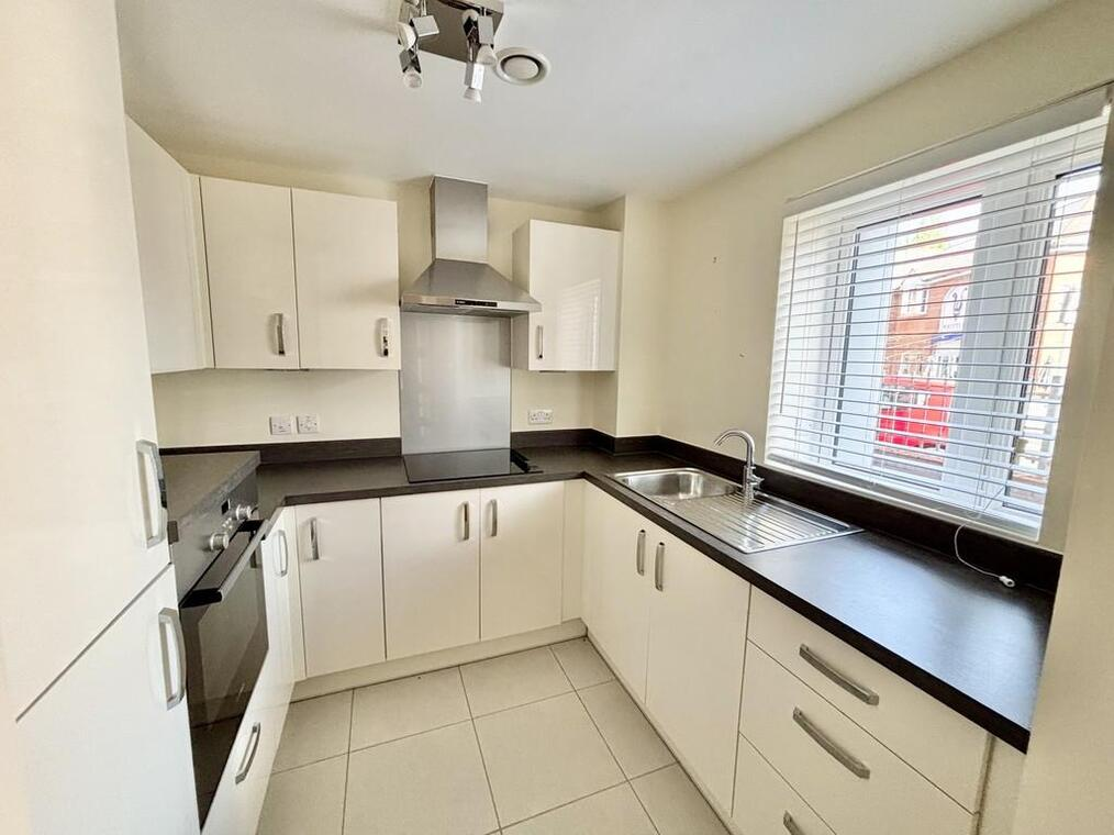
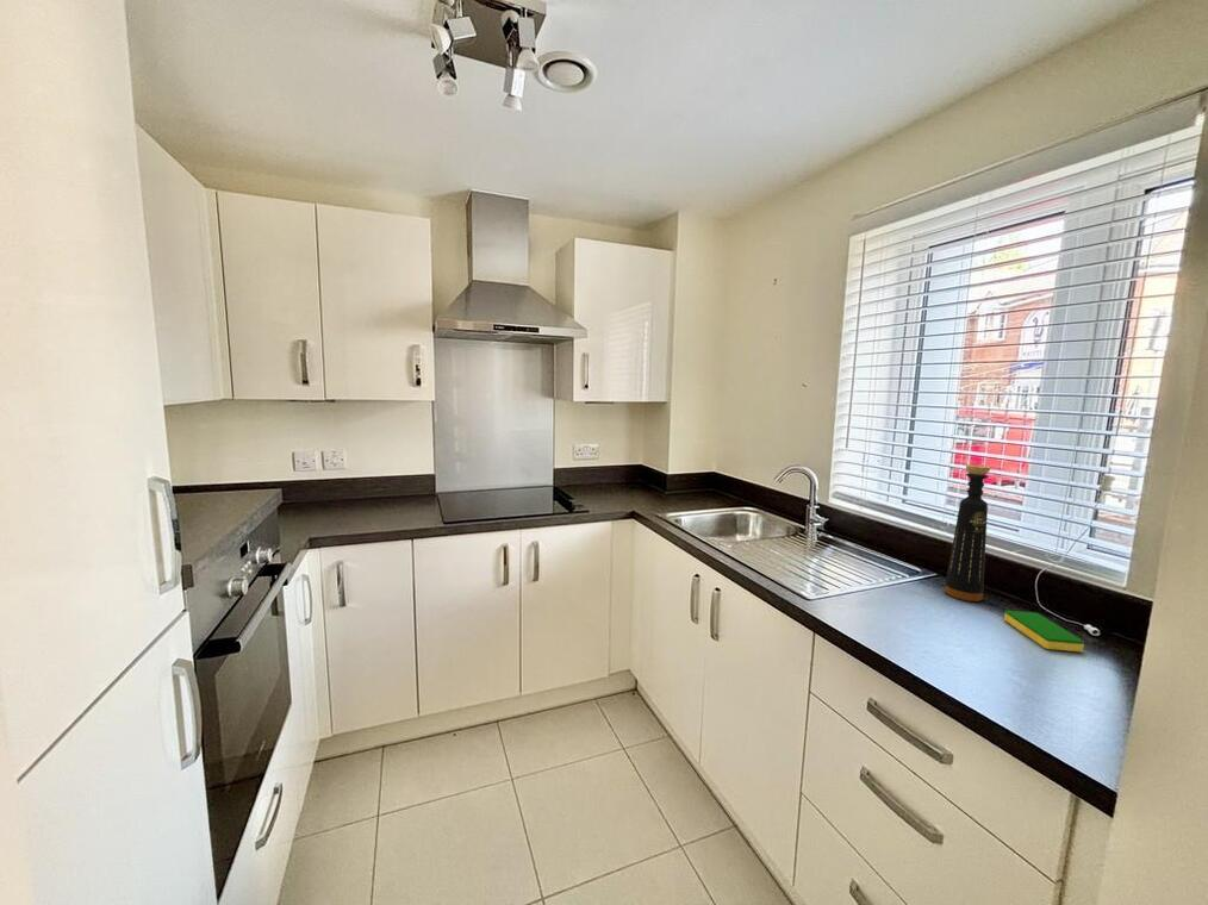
+ bottle [944,463,992,603]
+ dish sponge [1003,610,1085,653]
